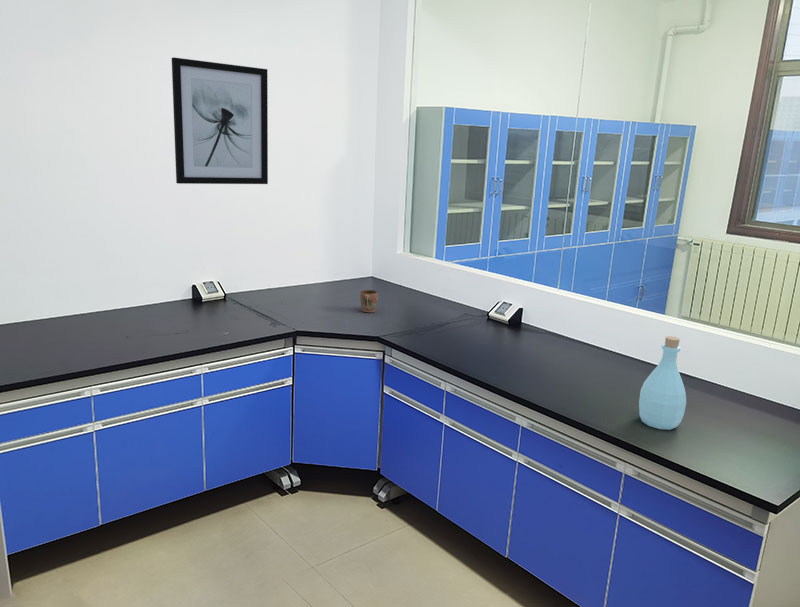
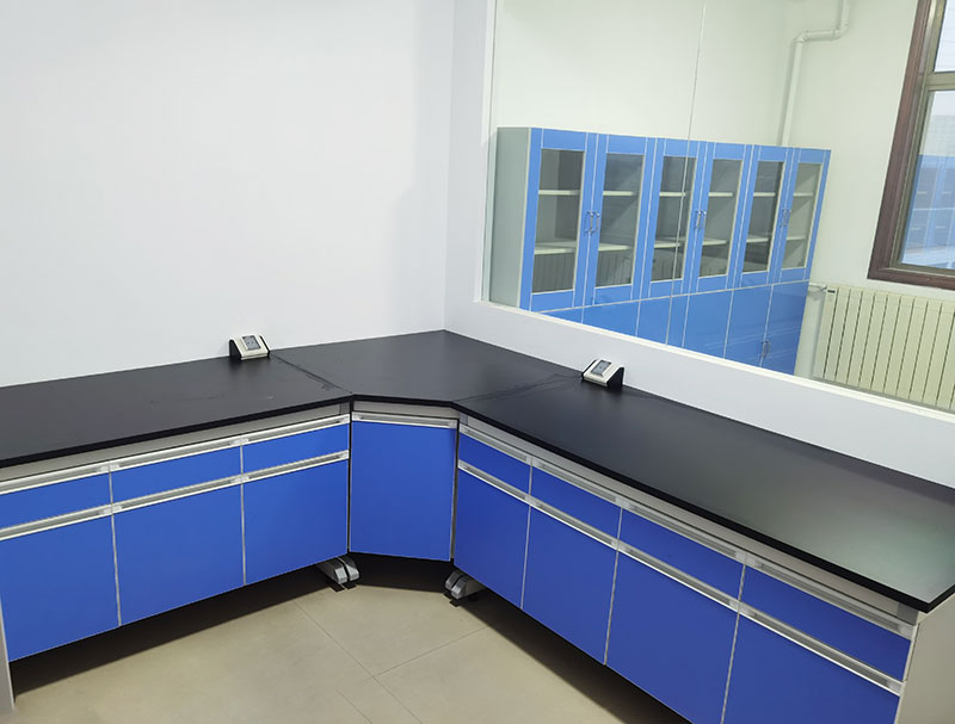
- mug [359,289,379,313]
- bottle [638,335,687,431]
- wall art [171,56,269,185]
